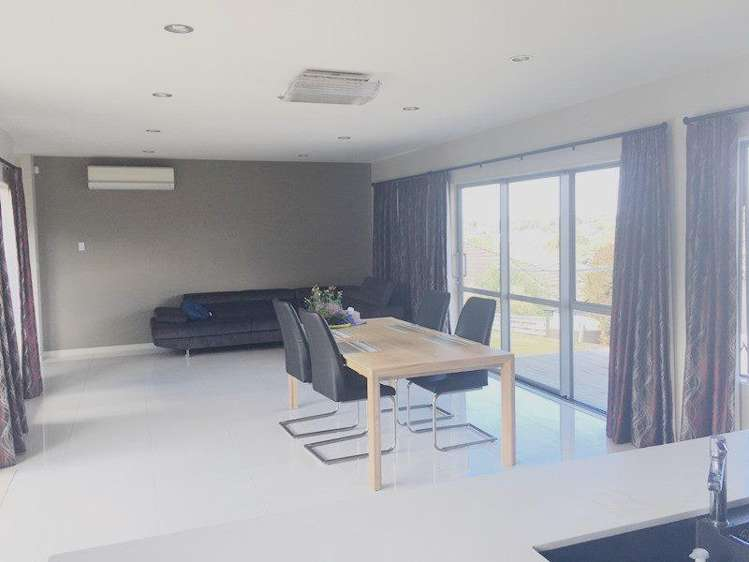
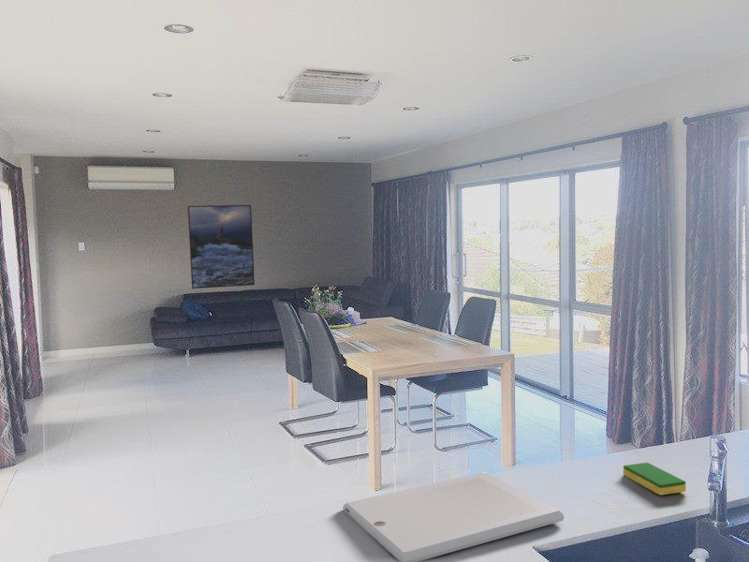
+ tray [342,471,565,562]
+ dish sponge [622,461,687,496]
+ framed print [187,204,256,290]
